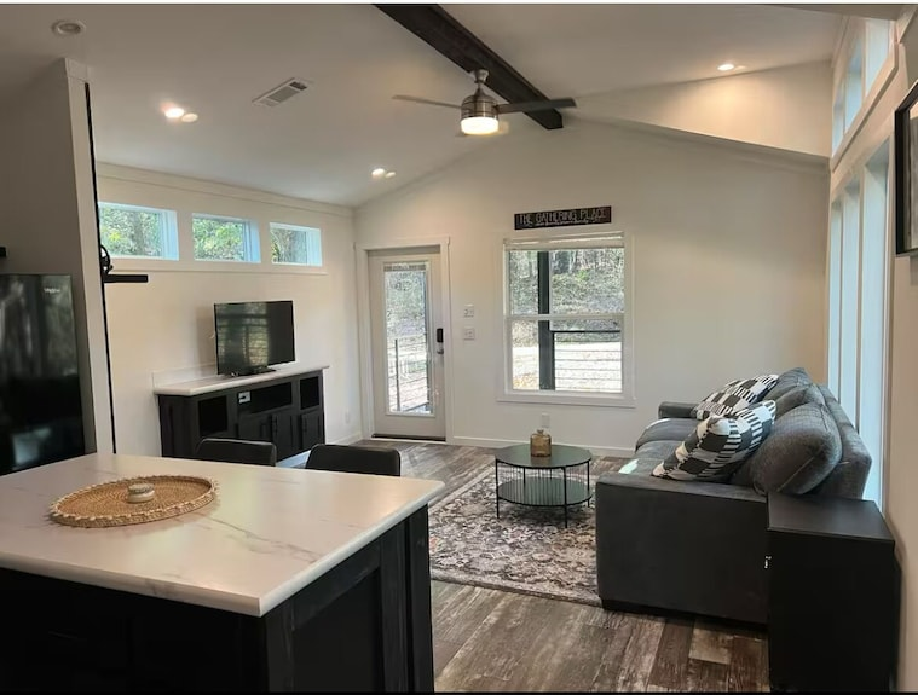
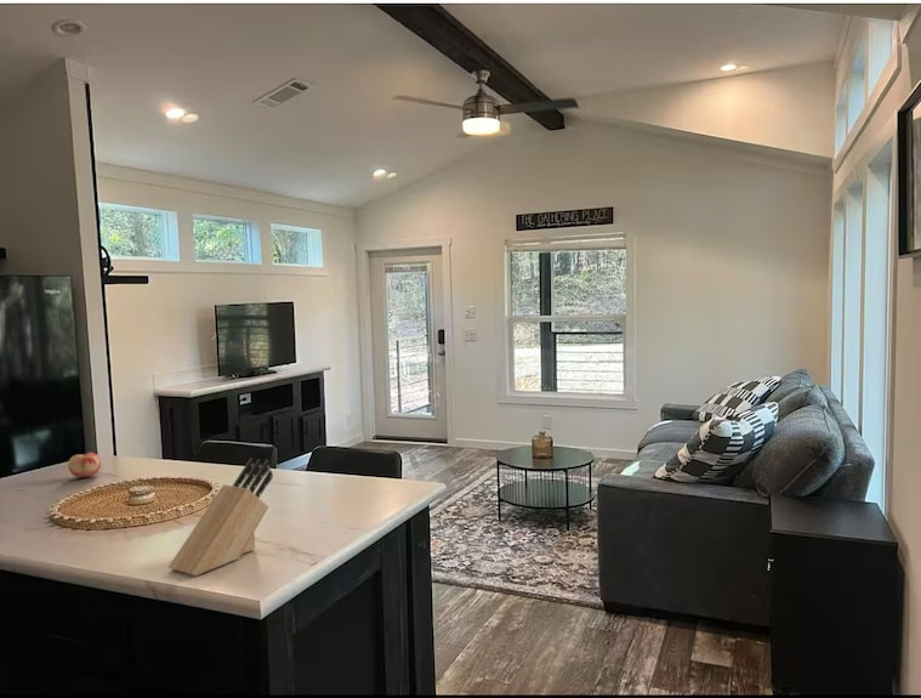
+ fruit [67,452,102,478]
+ knife block [167,458,274,577]
